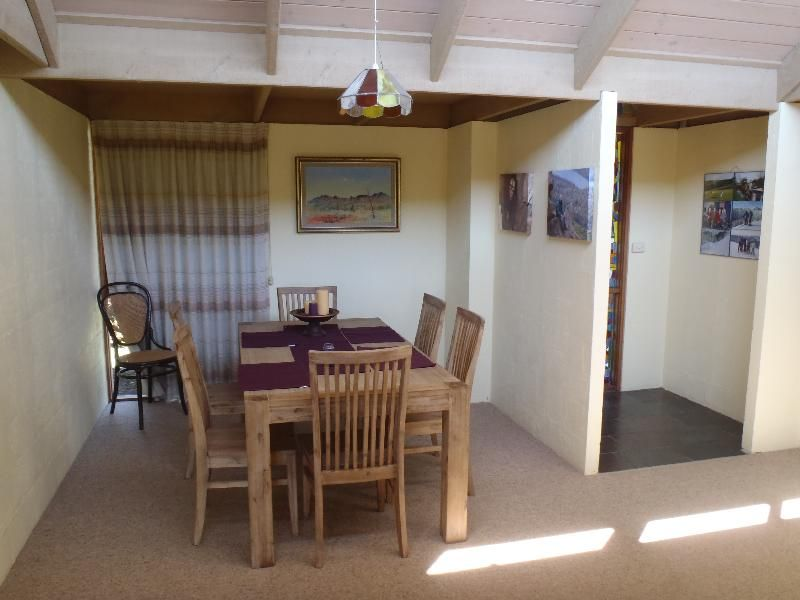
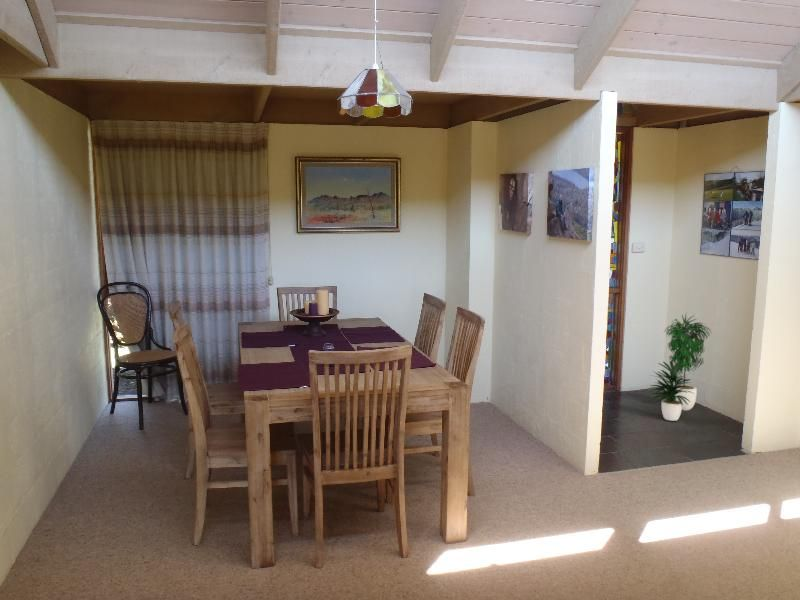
+ potted plant [645,311,712,422]
